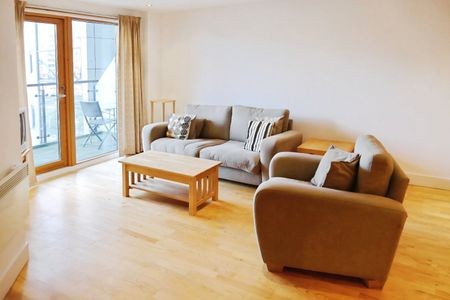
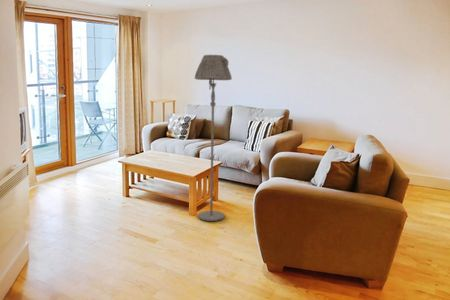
+ floor lamp [194,54,233,222]
